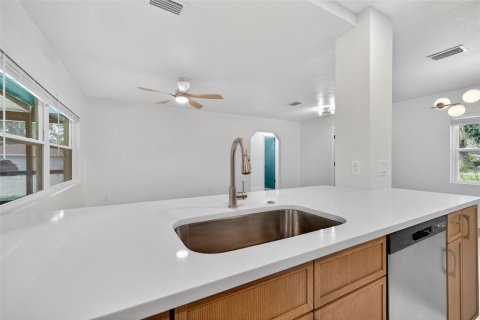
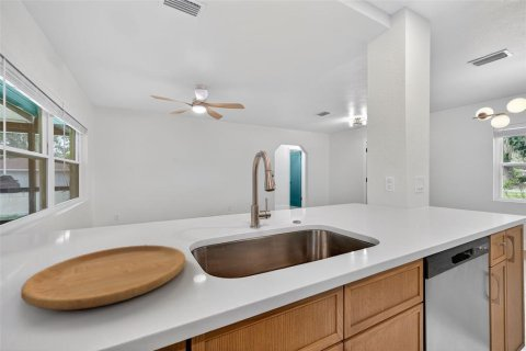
+ cutting board [20,245,186,312]
